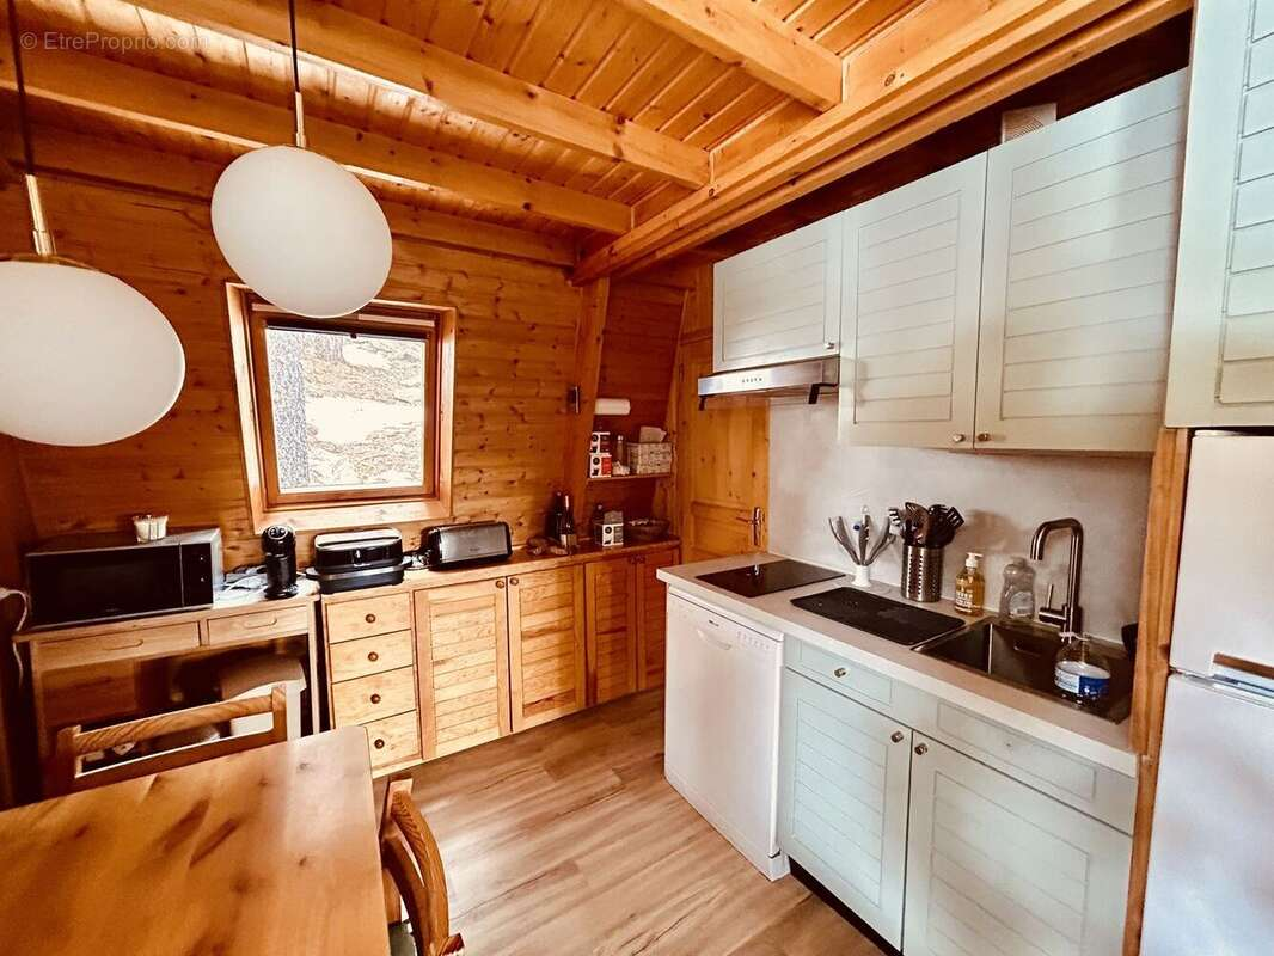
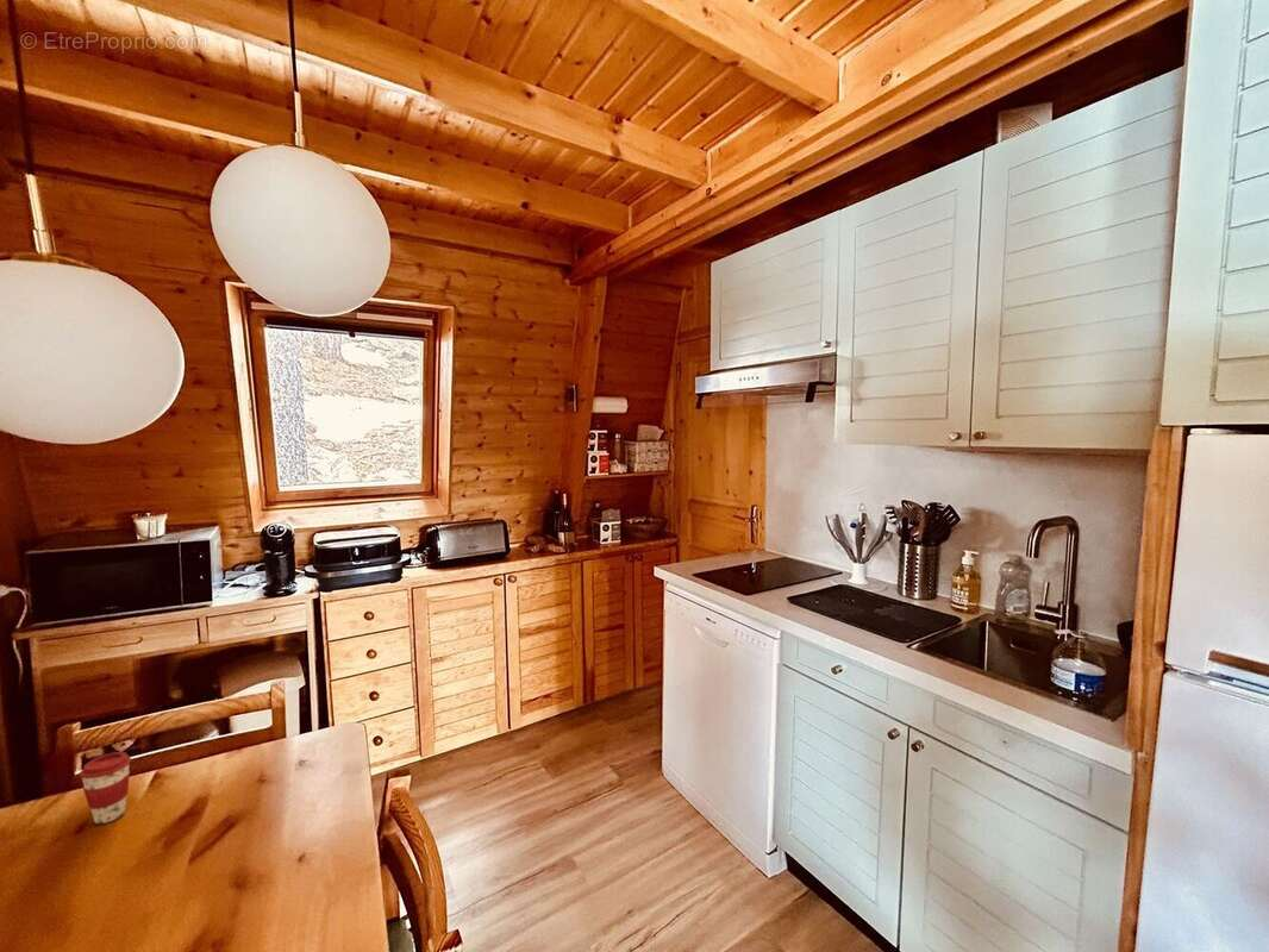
+ coffee cup [79,751,132,825]
